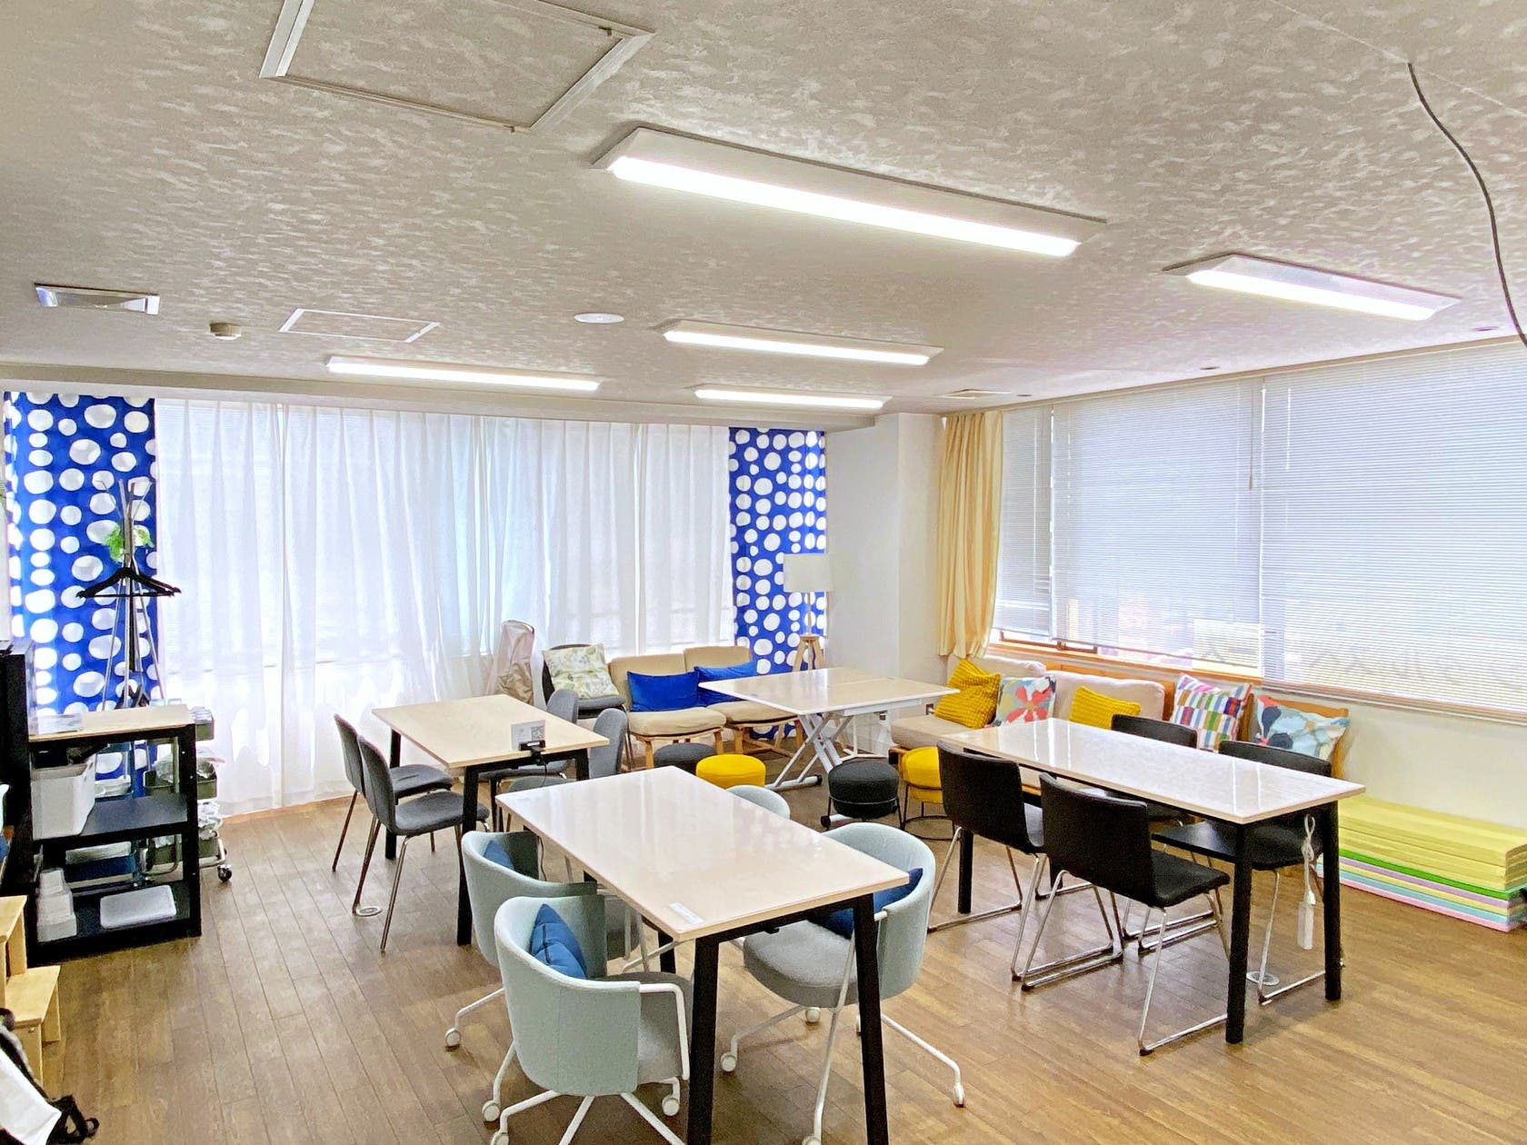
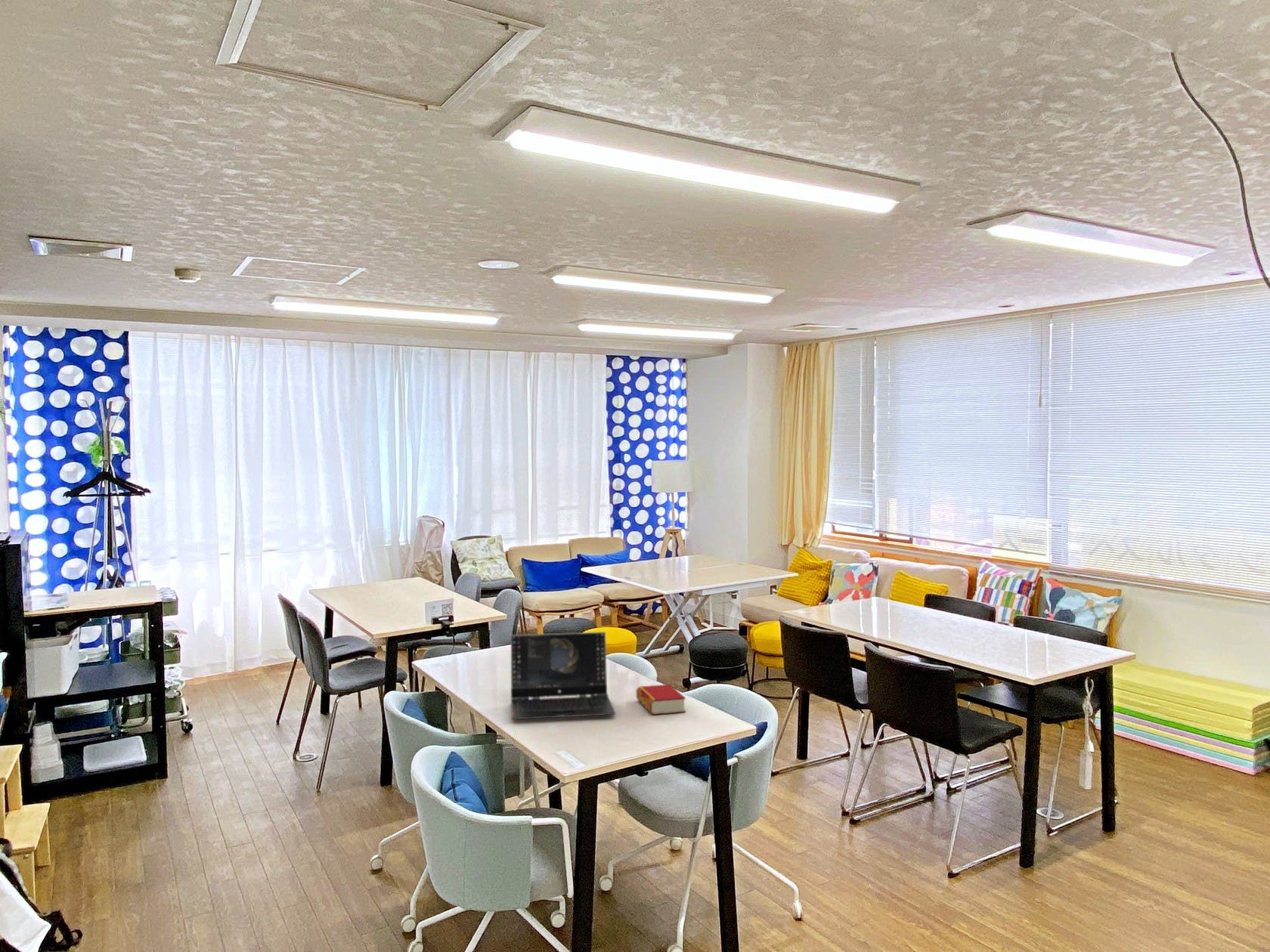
+ book [636,684,686,716]
+ laptop computer [510,631,616,720]
